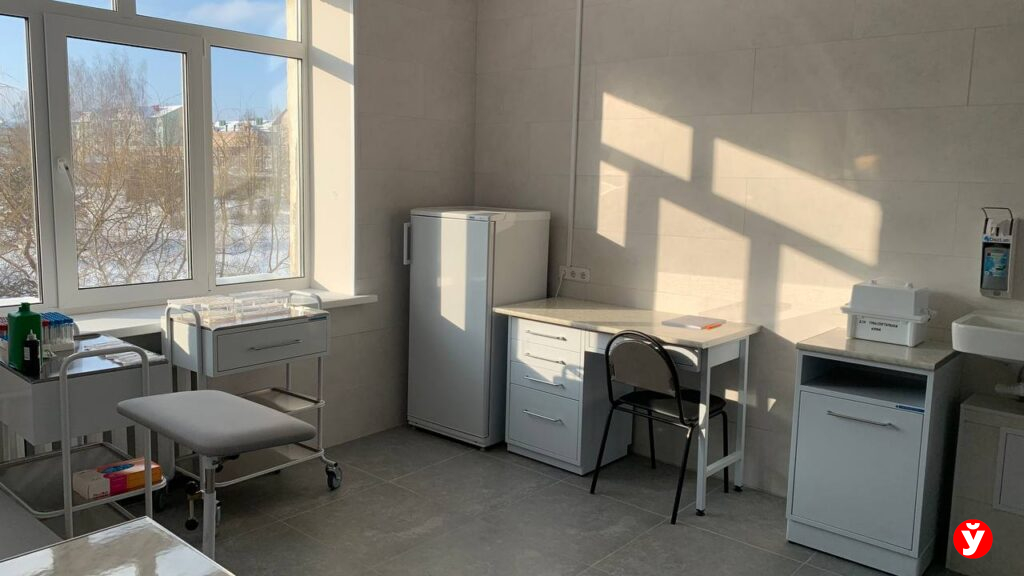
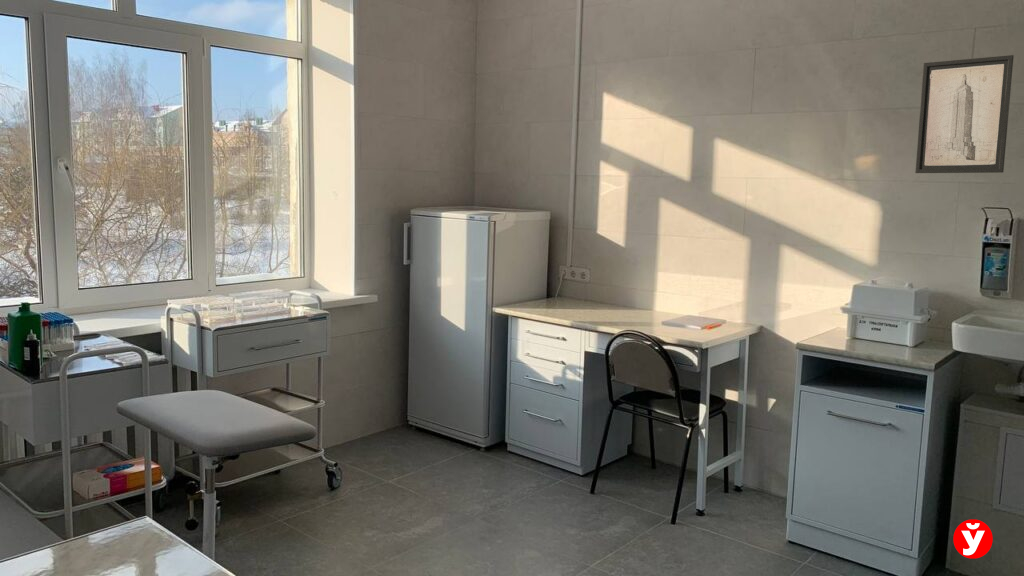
+ wall art [914,54,1015,174]
